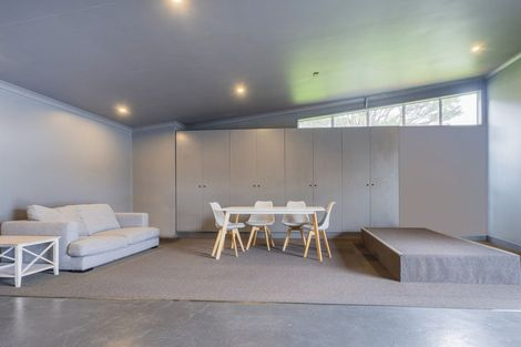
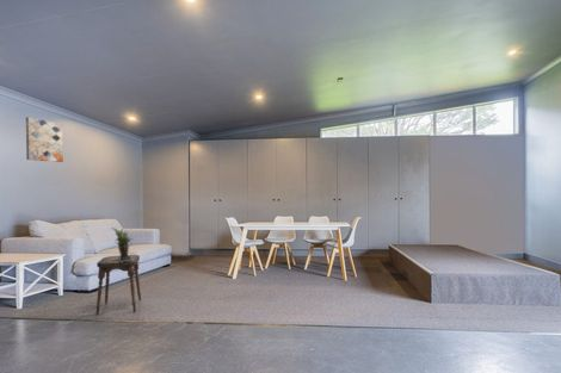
+ wall art [25,116,64,163]
+ stool [94,254,142,316]
+ potted plant [110,226,132,262]
